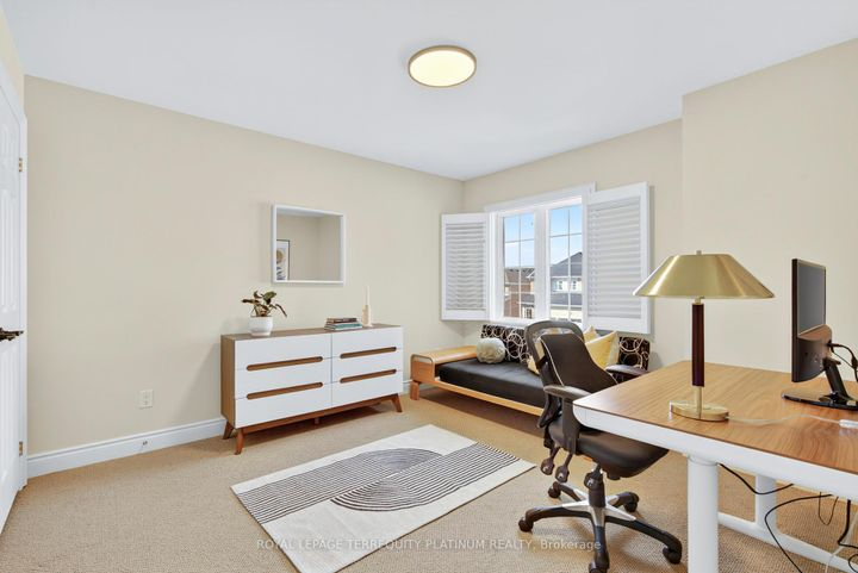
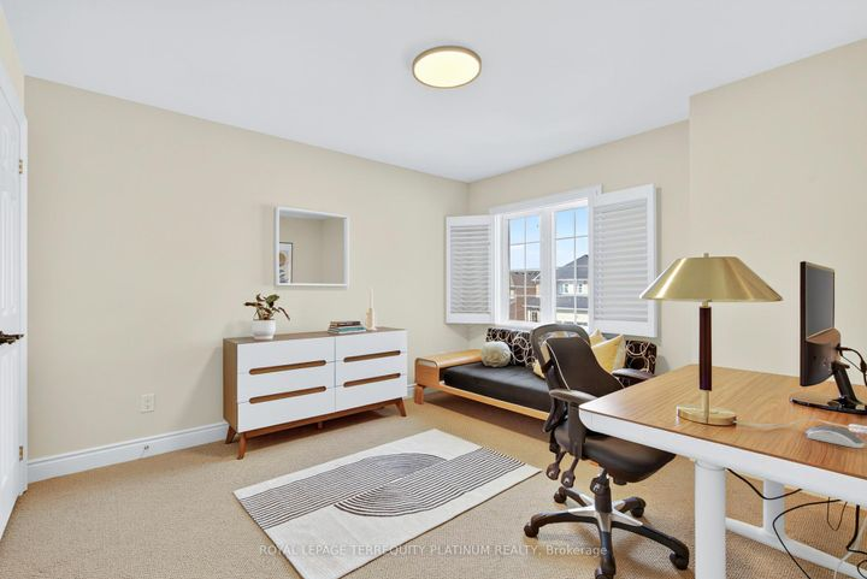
+ computer mouse [804,424,866,449]
